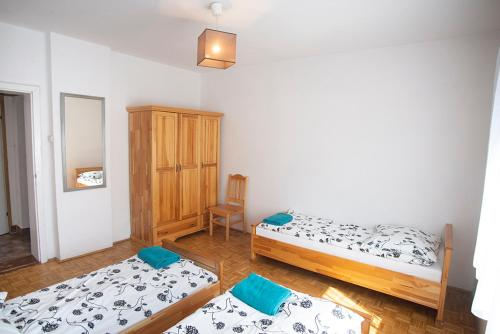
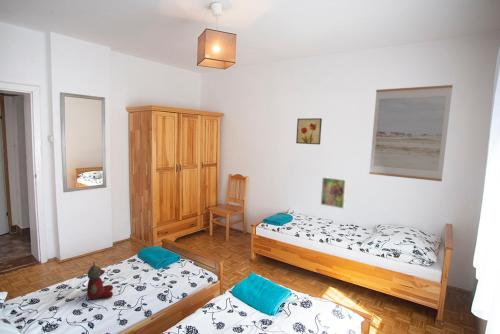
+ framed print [320,176,347,210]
+ wall art [368,84,454,182]
+ wall art [295,117,323,145]
+ stuffed bear [86,261,114,300]
